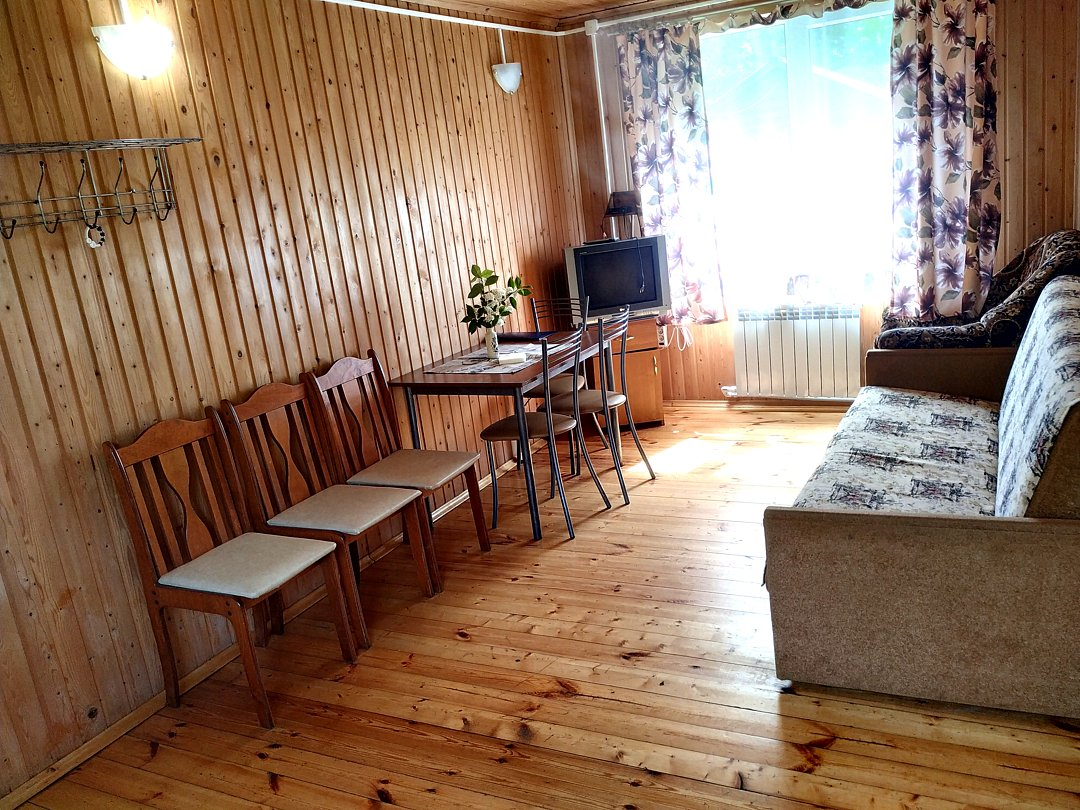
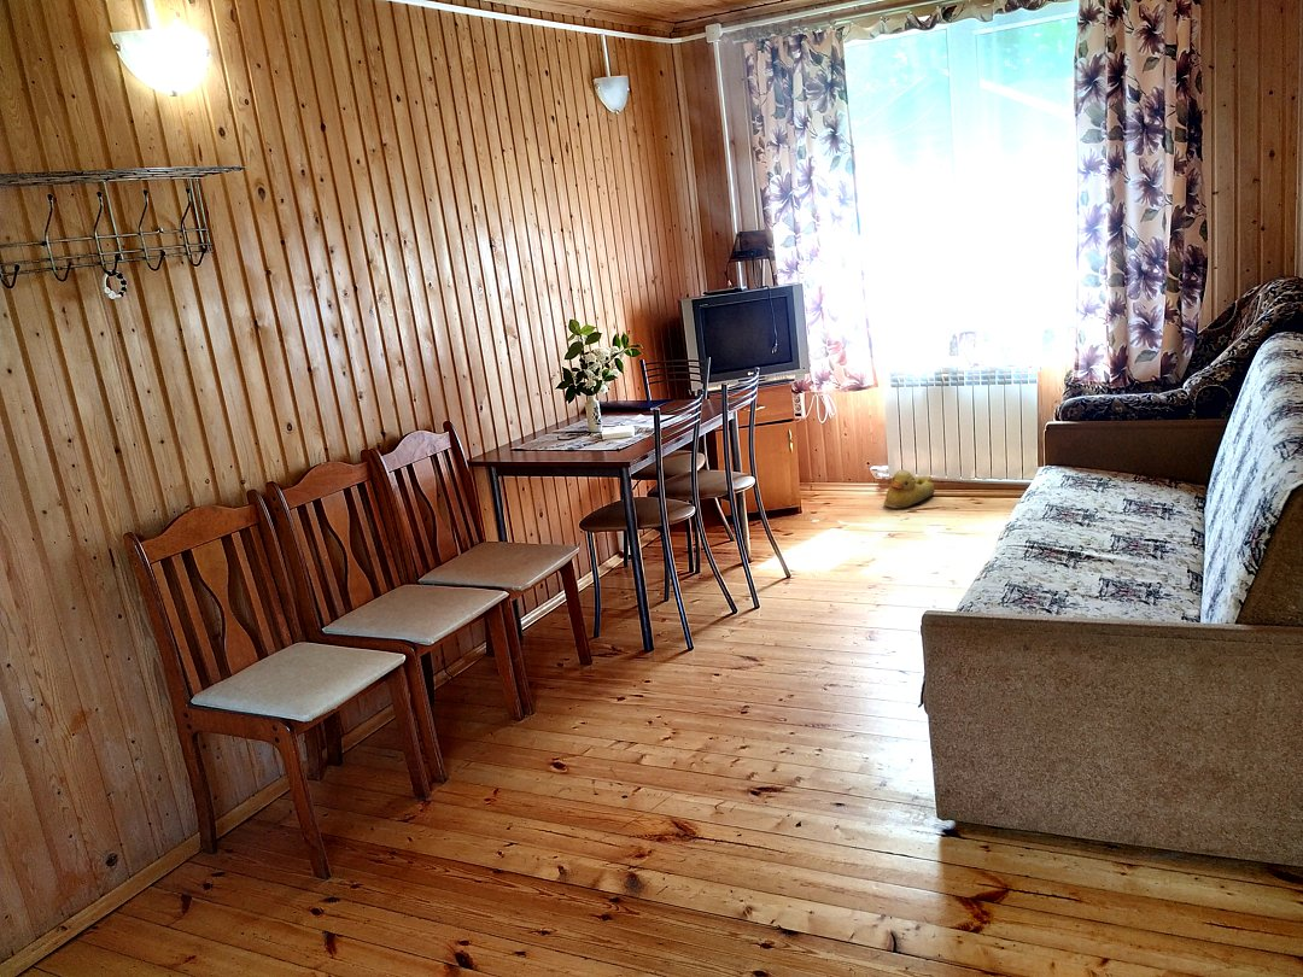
+ rubber duck [883,468,935,509]
